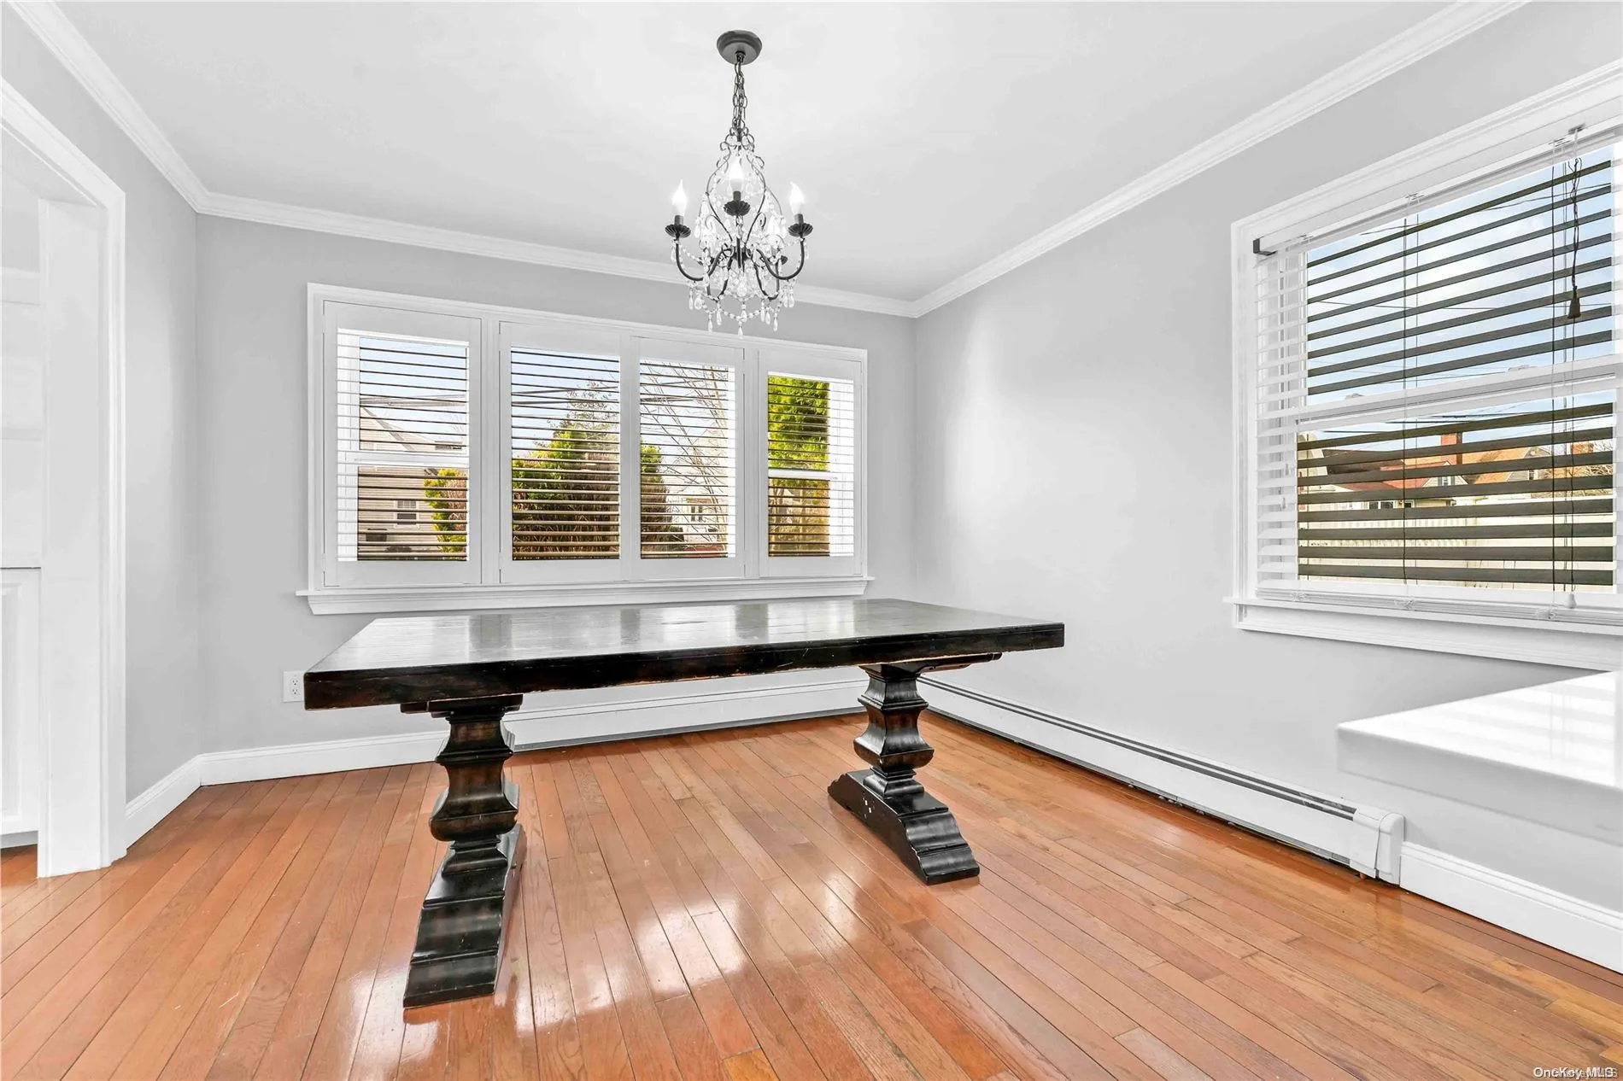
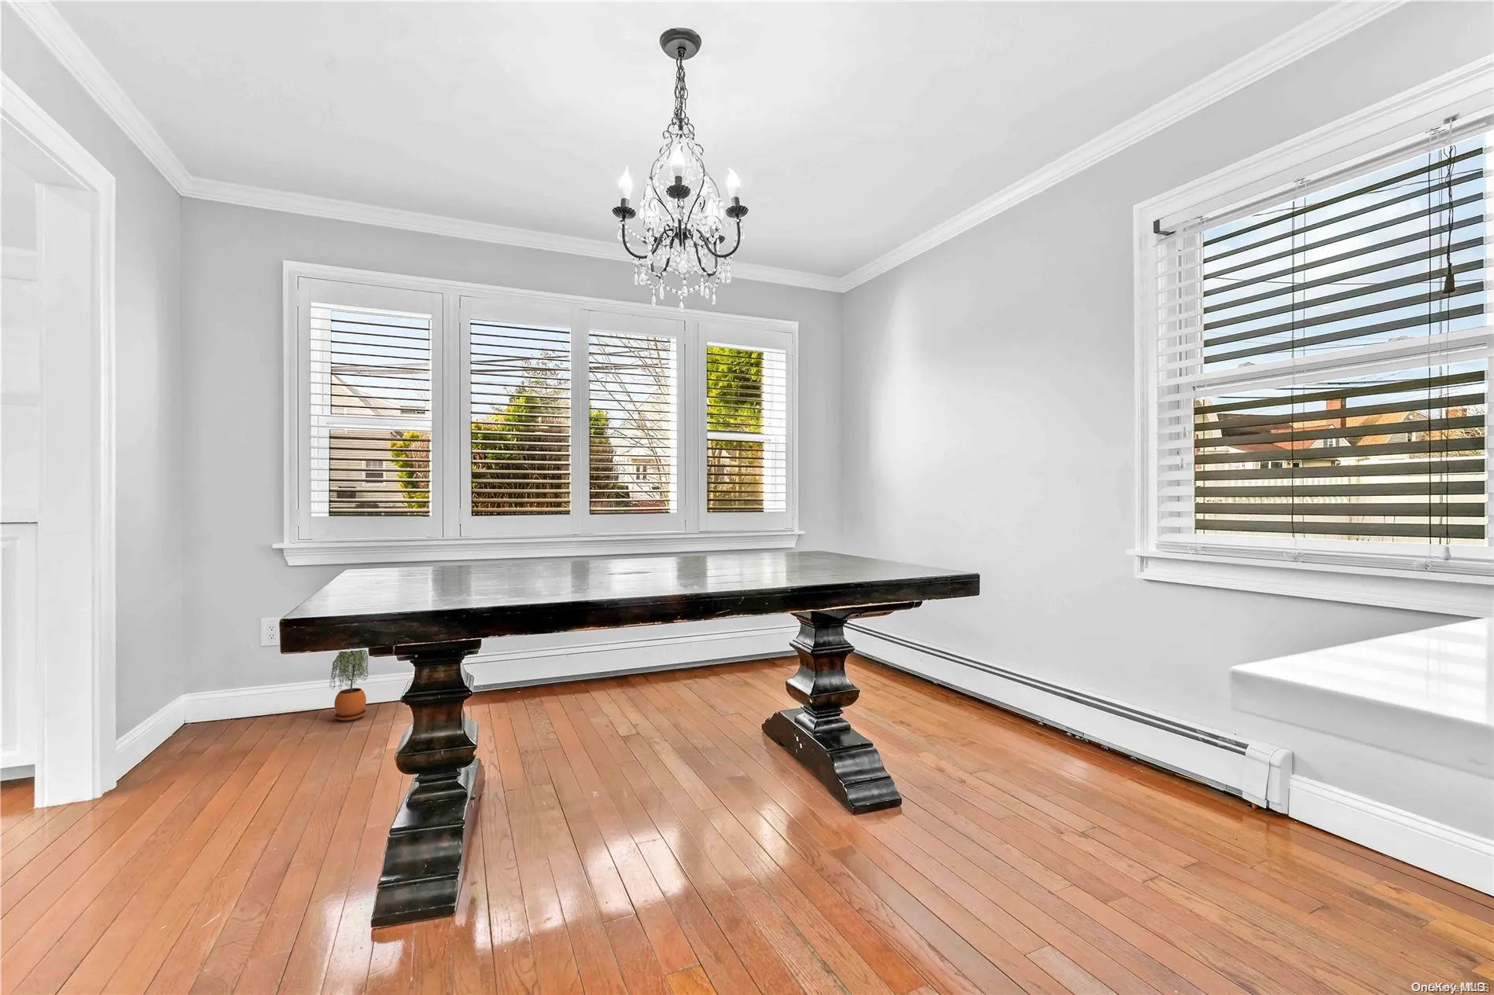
+ potted plant [329,650,369,722]
